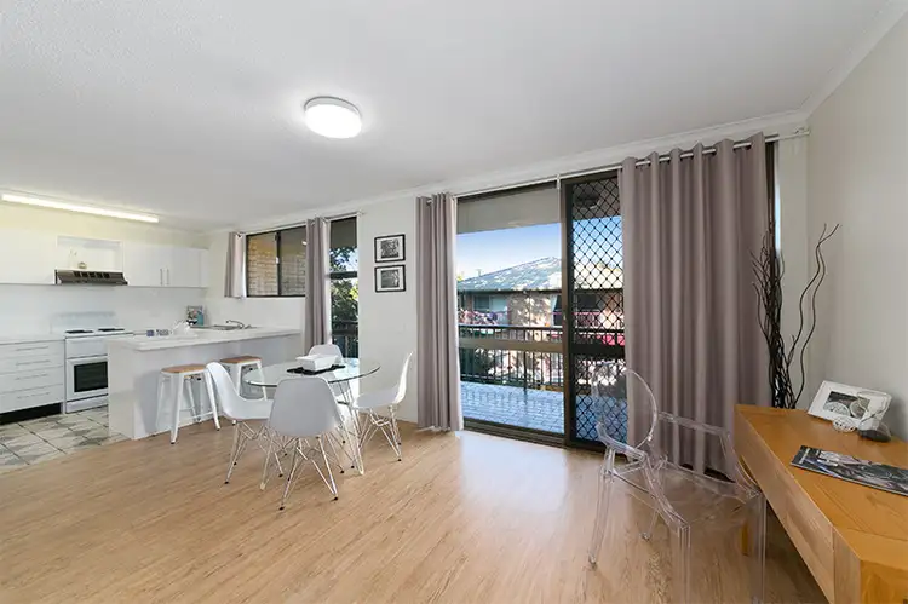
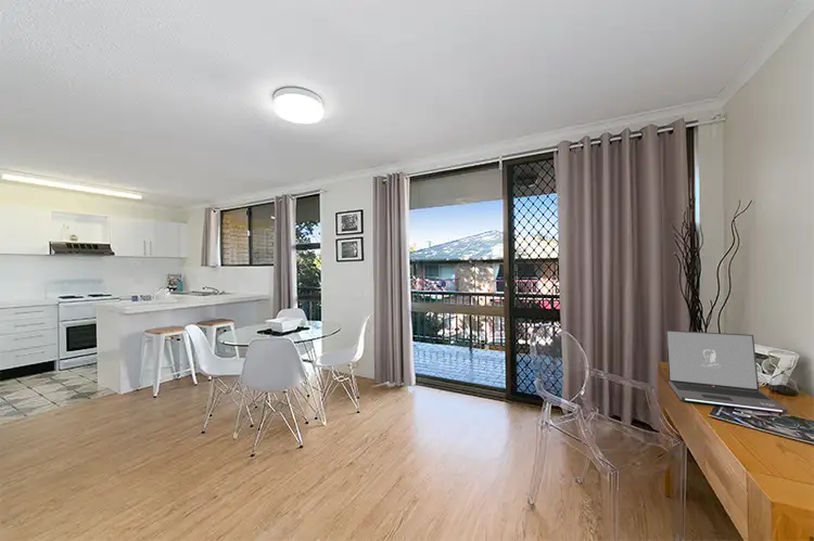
+ laptop [665,330,788,414]
